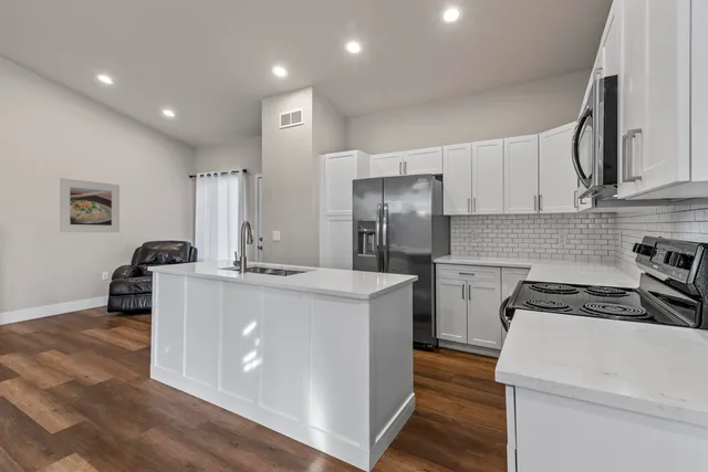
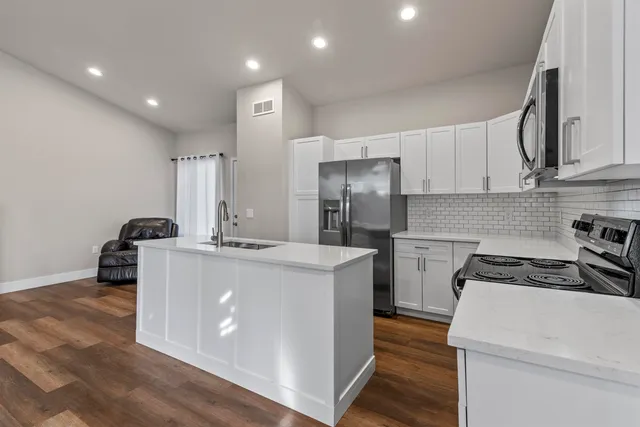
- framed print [59,177,121,233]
